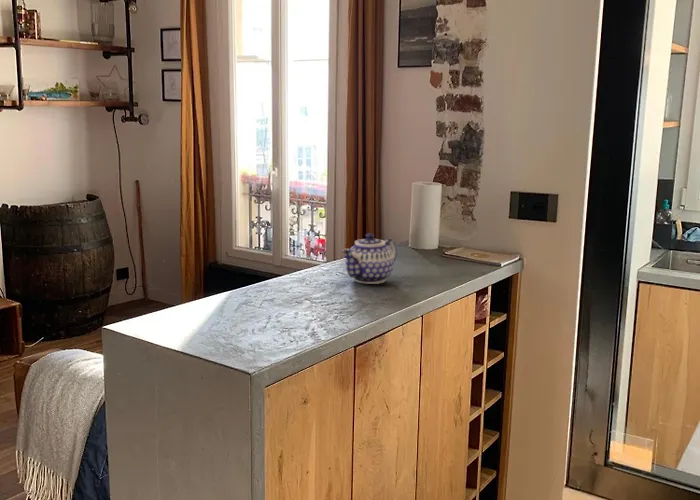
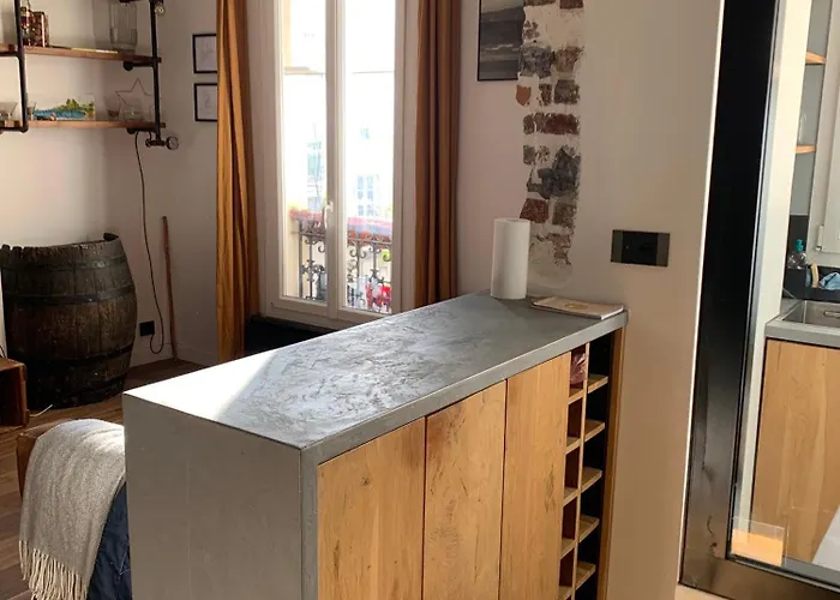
- teapot [340,232,398,285]
